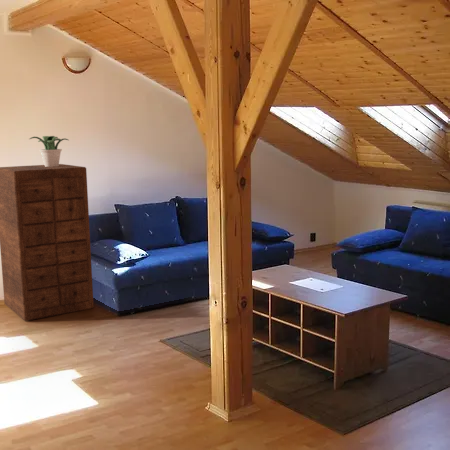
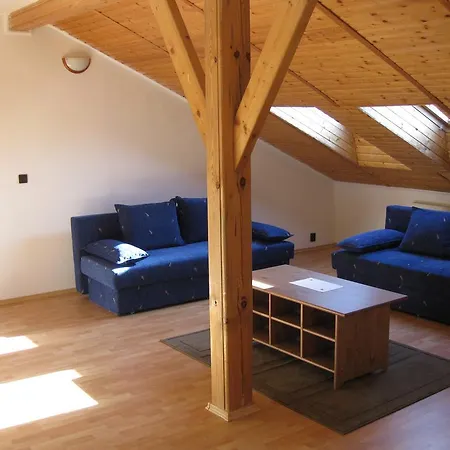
- dresser [0,163,95,322]
- potted plant [29,135,69,167]
